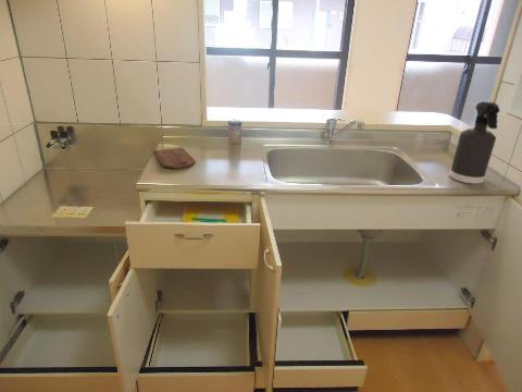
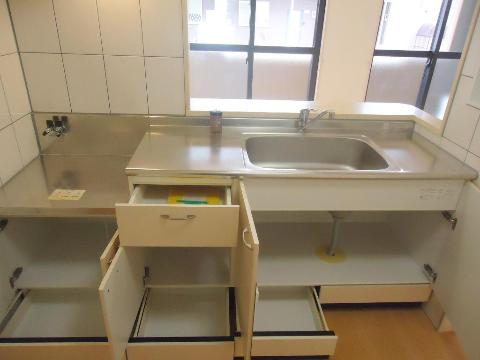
- spray bottle [448,100,500,185]
- cutting board [152,147,197,169]
